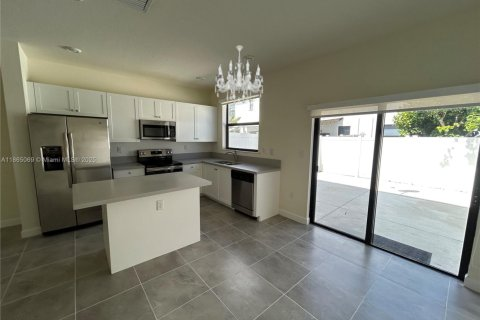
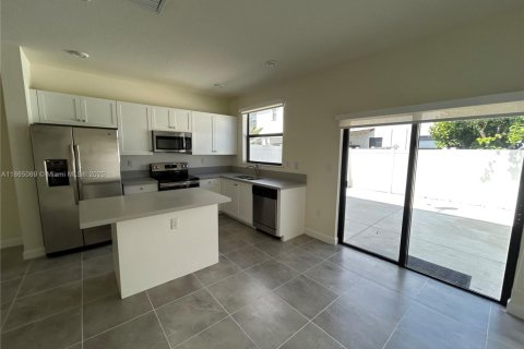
- chandelier [214,45,264,105]
